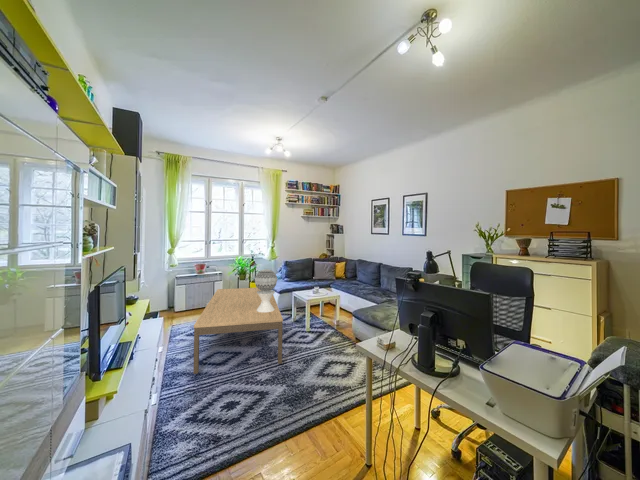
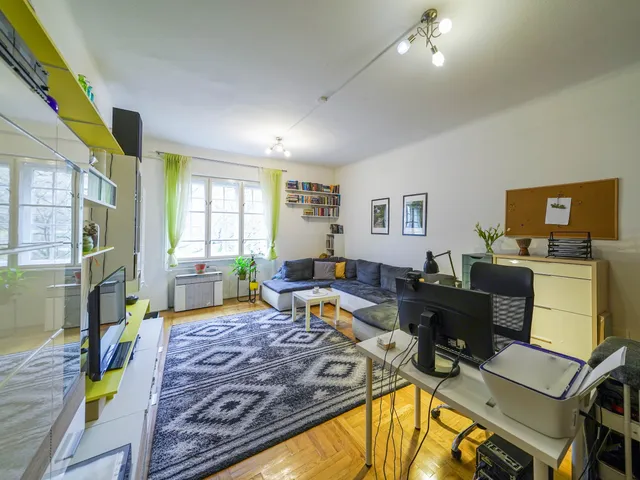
- decorative sphere [254,268,278,312]
- coffee table [192,287,284,375]
